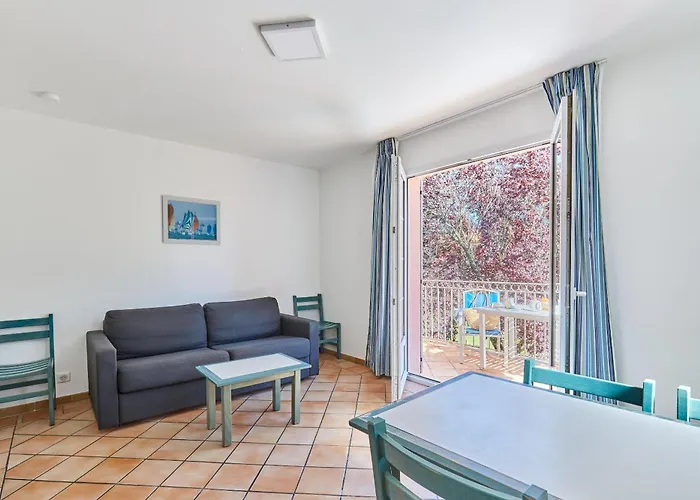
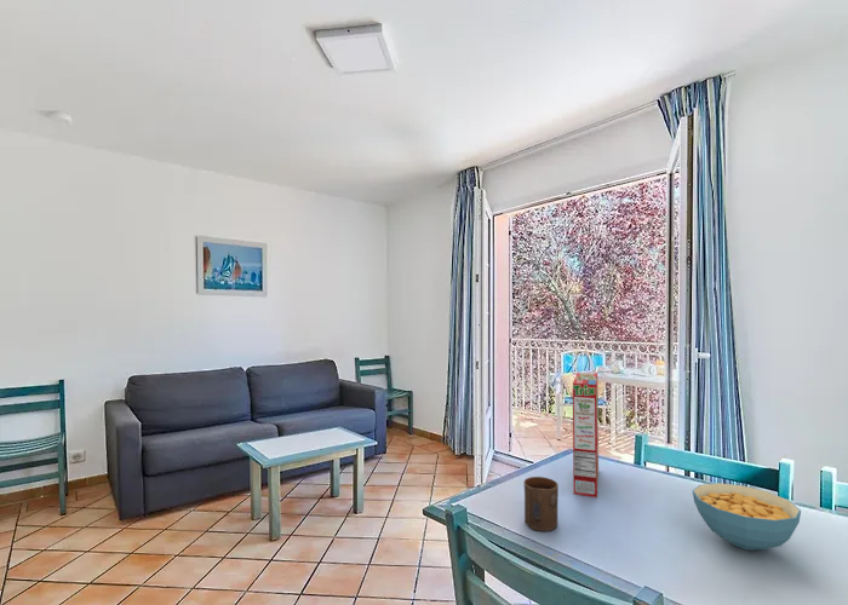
+ cereal box [572,371,600,499]
+ cup [523,476,560,532]
+ cereal bowl [692,482,802,552]
